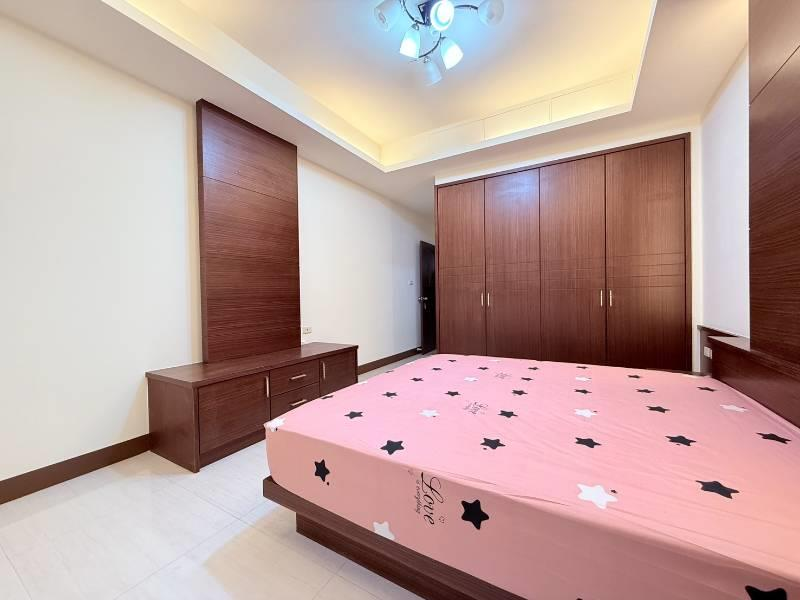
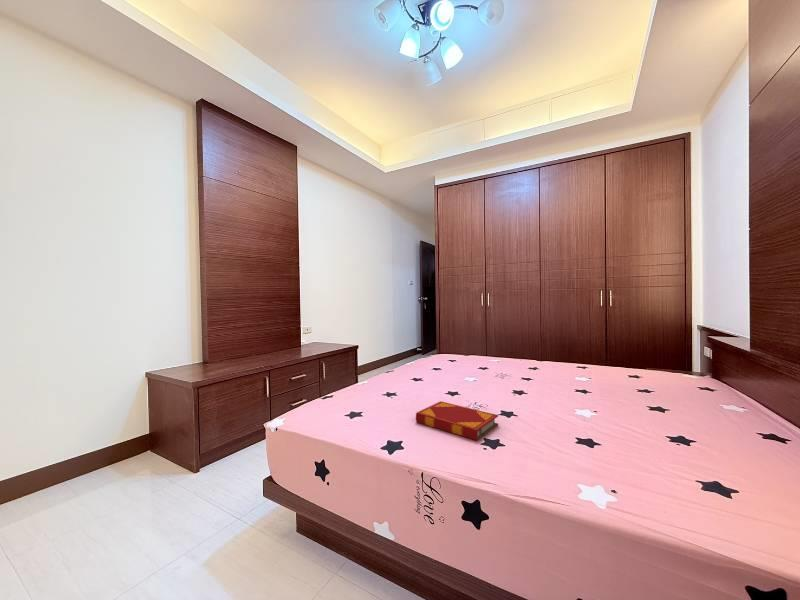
+ hardback book [415,400,499,442]
